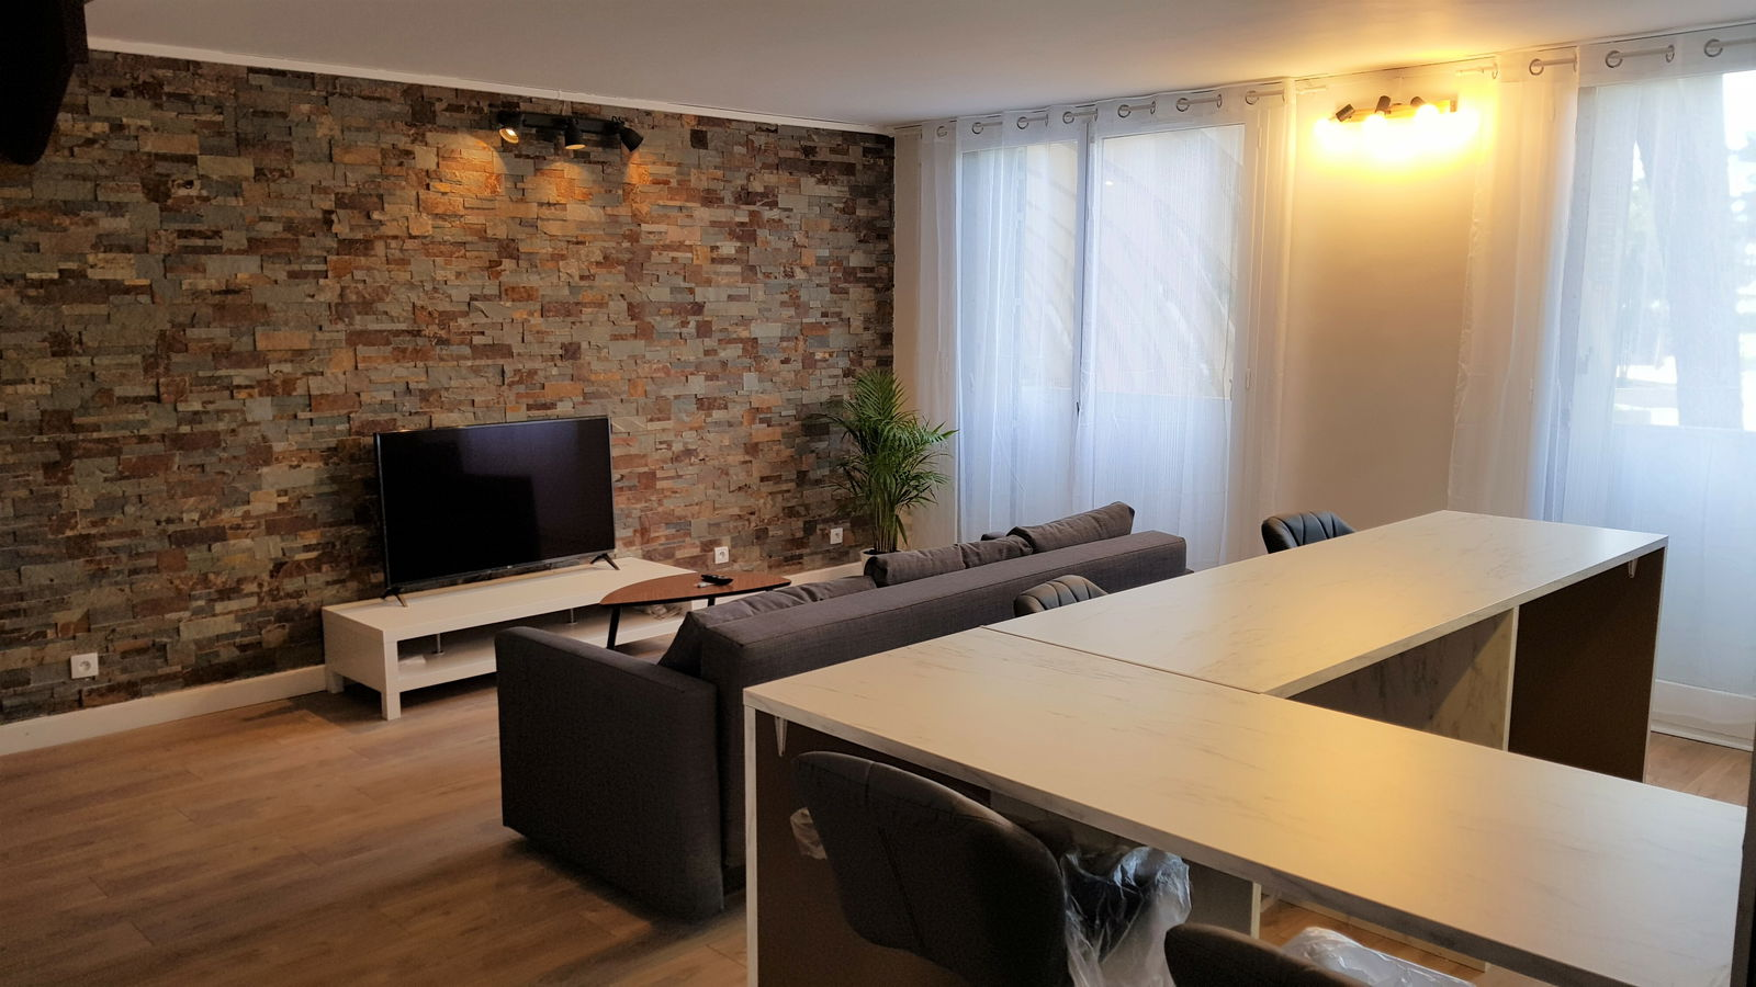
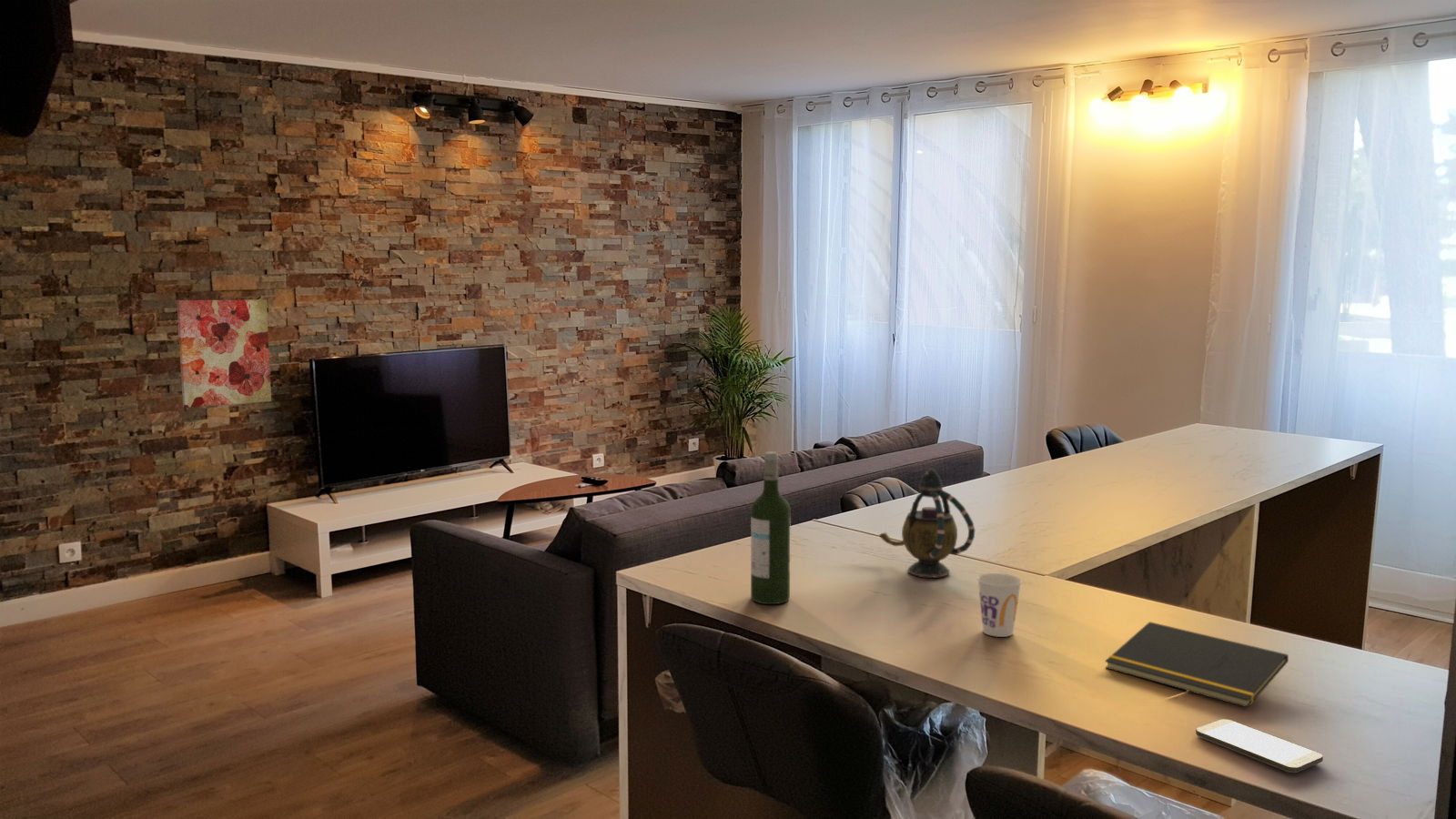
+ teapot [878,467,976,579]
+ cup [976,572,1023,638]
+ wall art [176,299,272,409]
+ wine bottle [750,450,792,605]
+ smartphone [1195,718,1324,773]
+ notepad [1104,621,1289,709]
